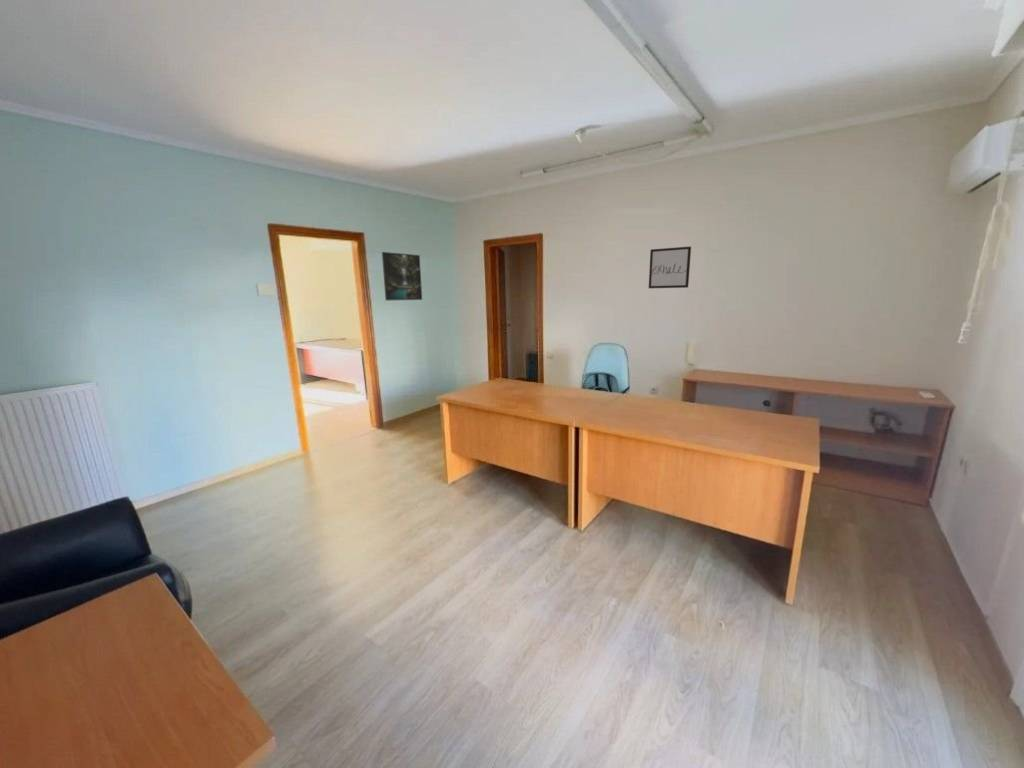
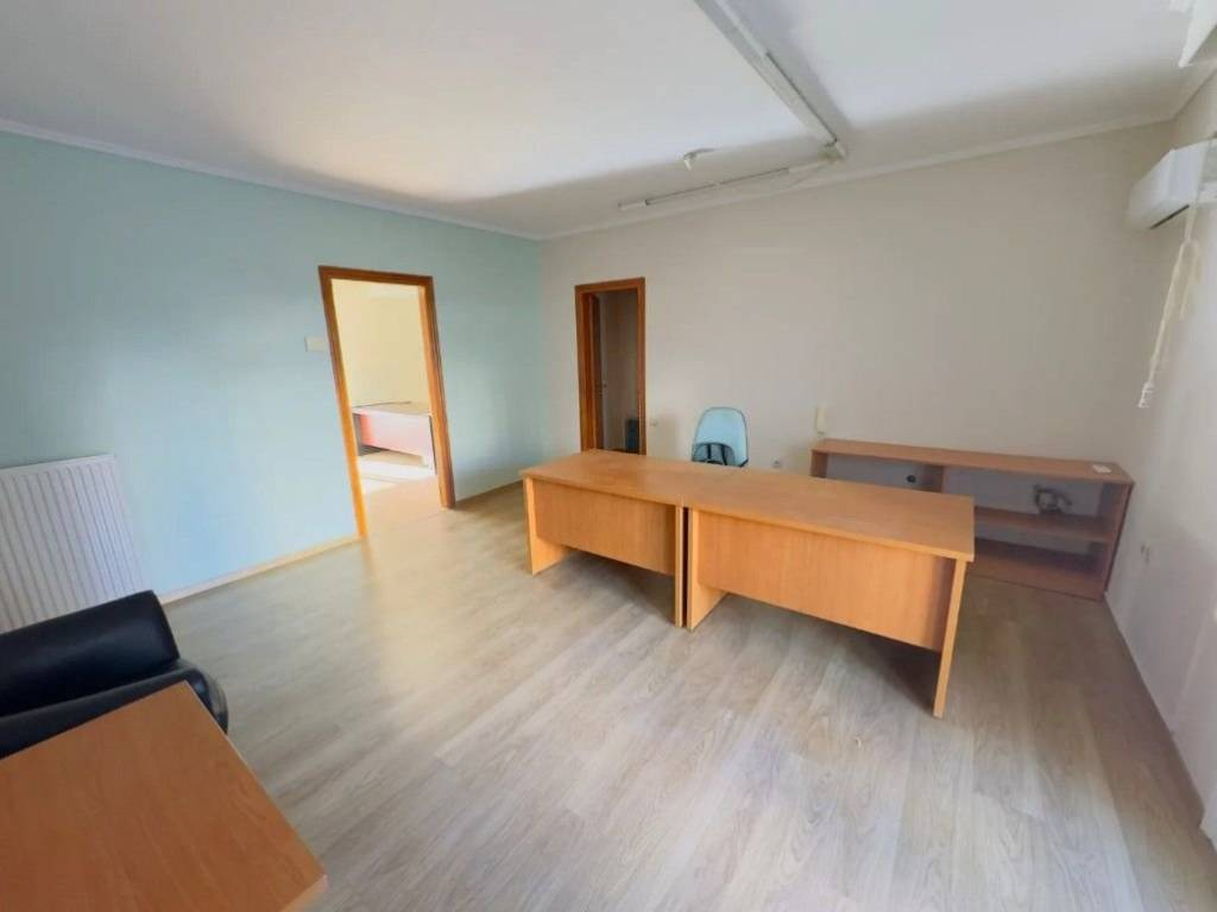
- wall art [648,245,692,289]
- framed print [381,251,423,302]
